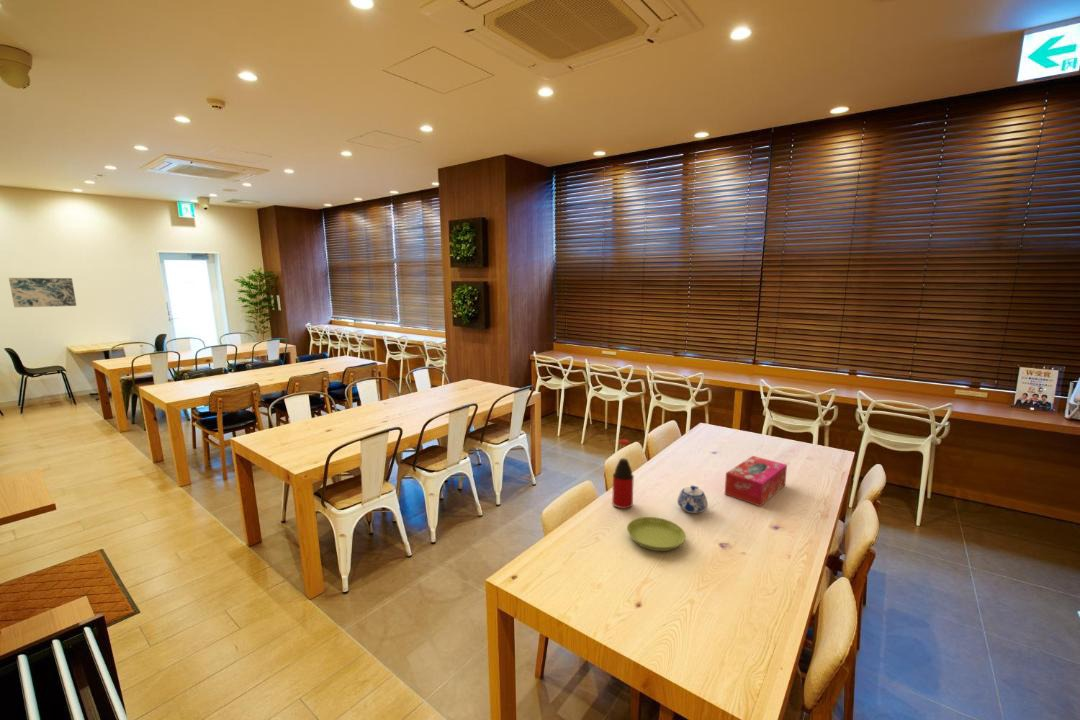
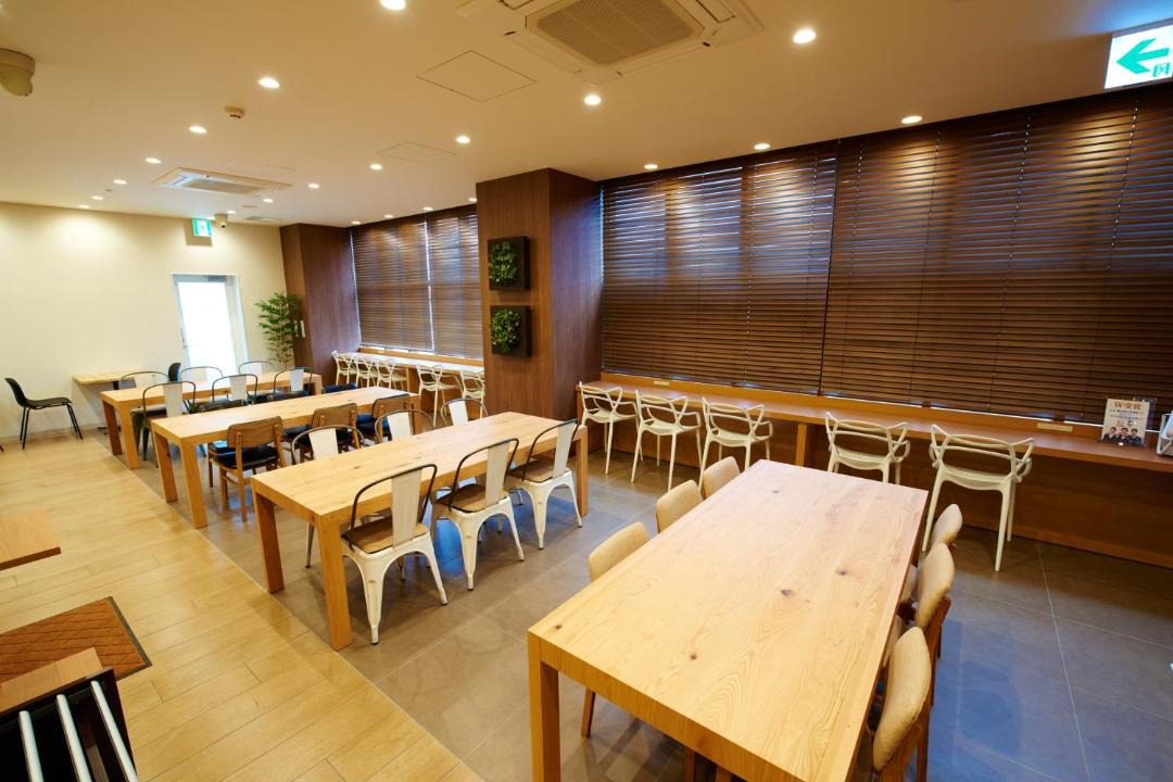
- wall art [8,277,77,308]
- saucer [626,516,687,552]
- bottle [611,439,635,509]
- teapot [676,485,709,514]
- tissue box [724,455,788,507]
